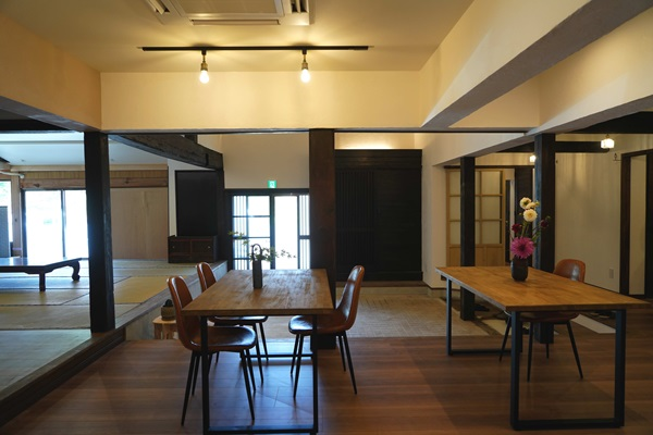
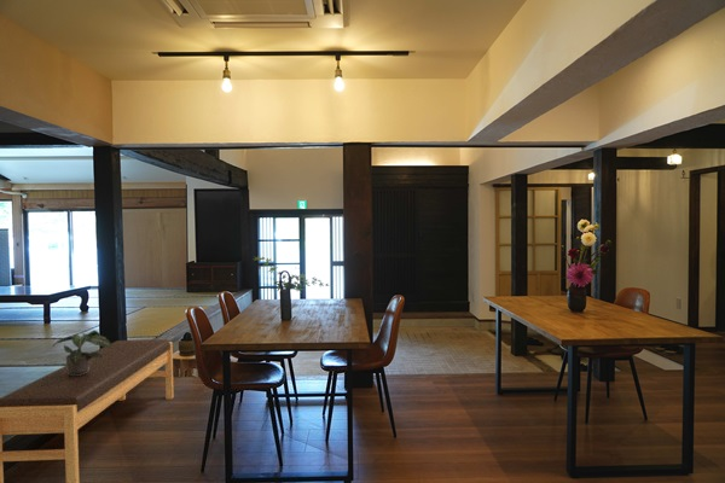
+ potted plant [52,328,111,376]
+ bench [0,338,175,483]
